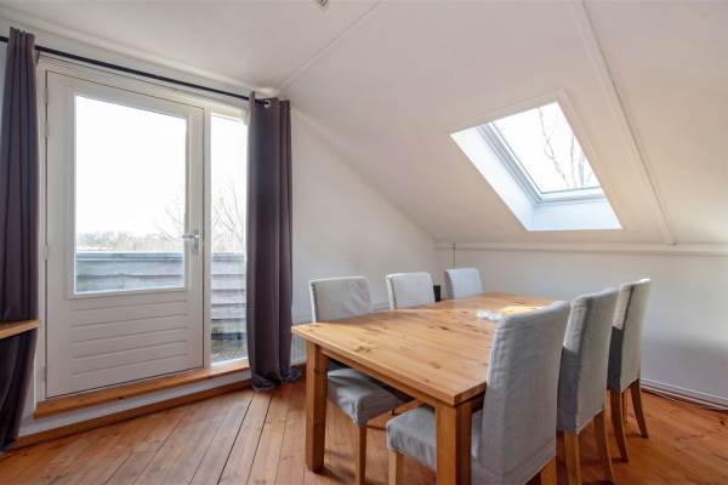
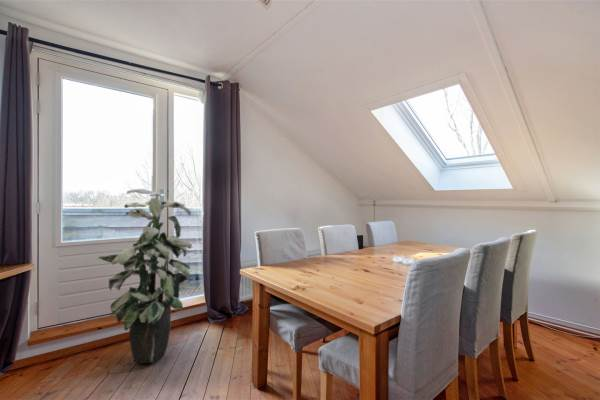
+ indoor plant [97,188,193,364]
